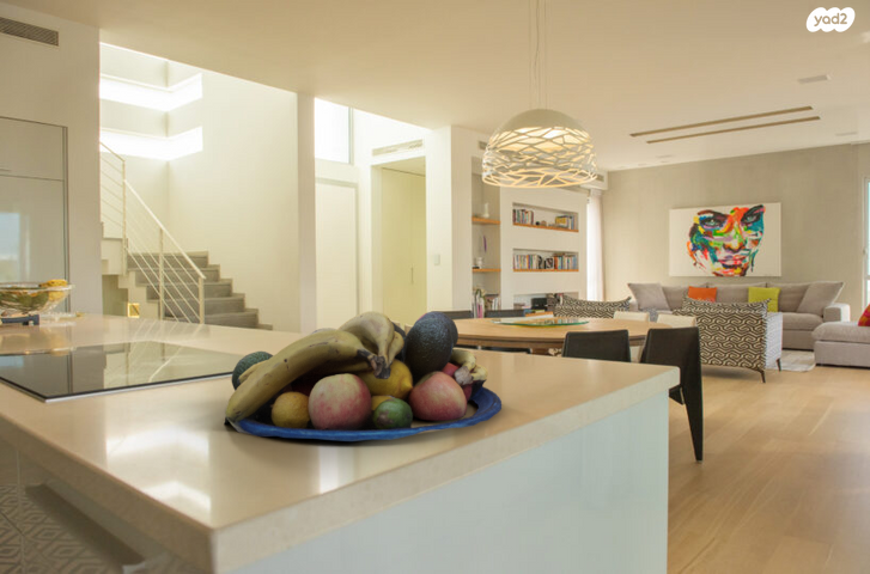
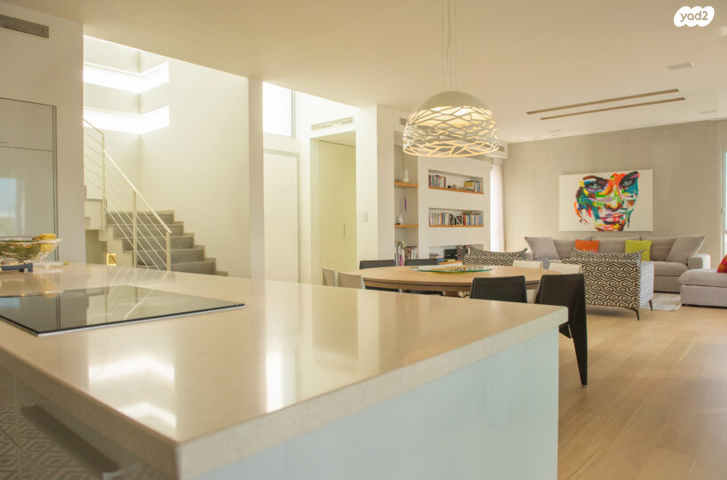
- fruit bowl [223,310,503,442]
